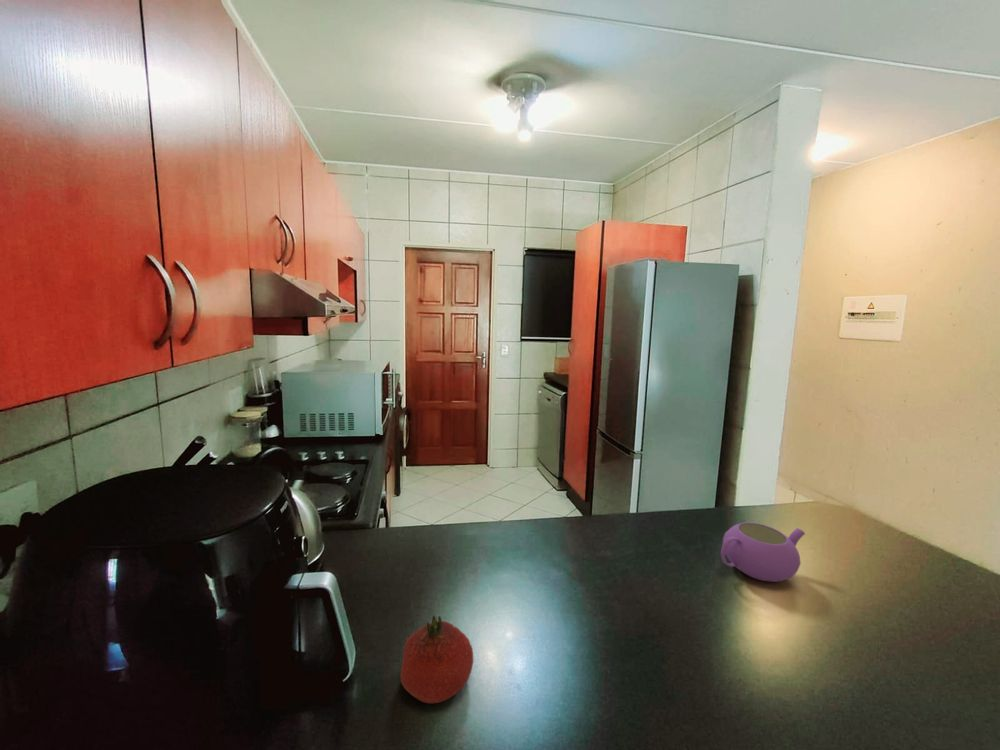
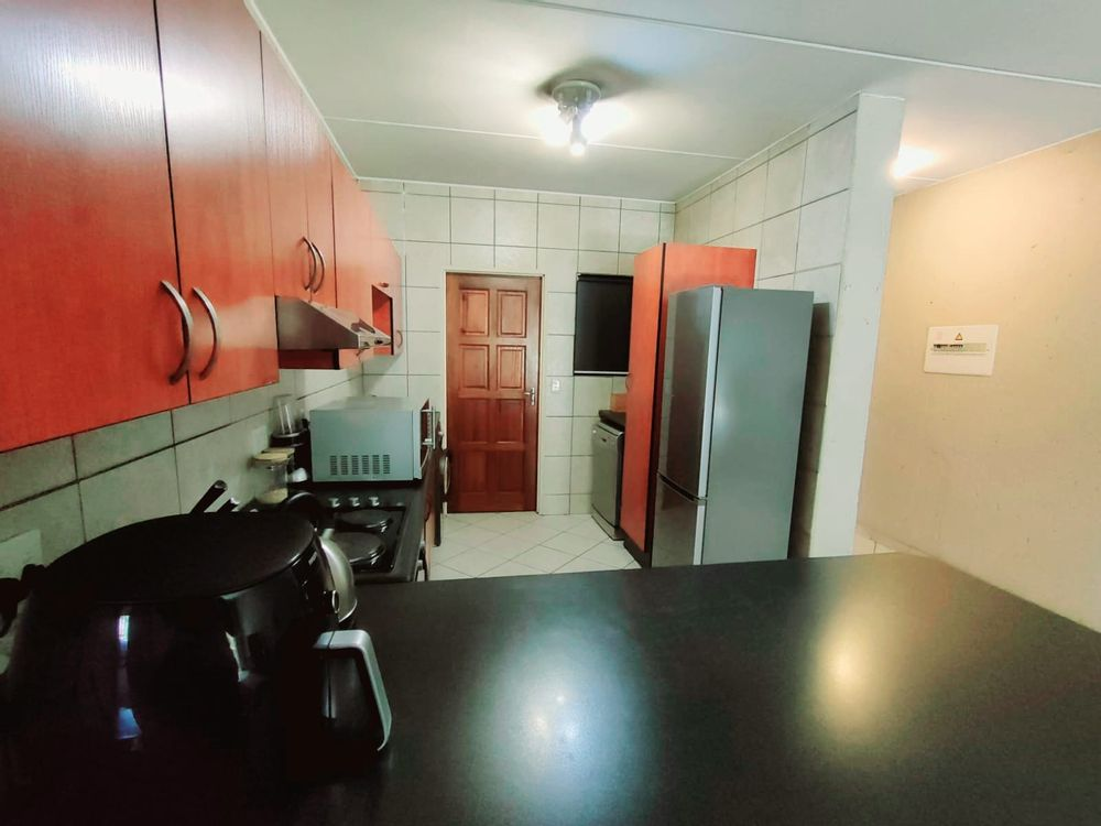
- fruit [399,614,474,704]
- teapot [720,522,806,583]
